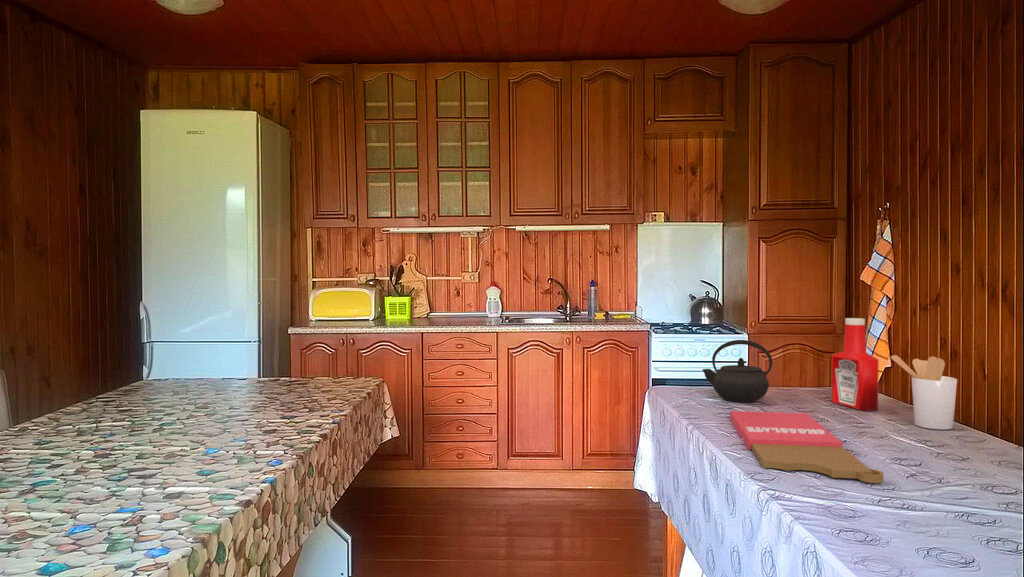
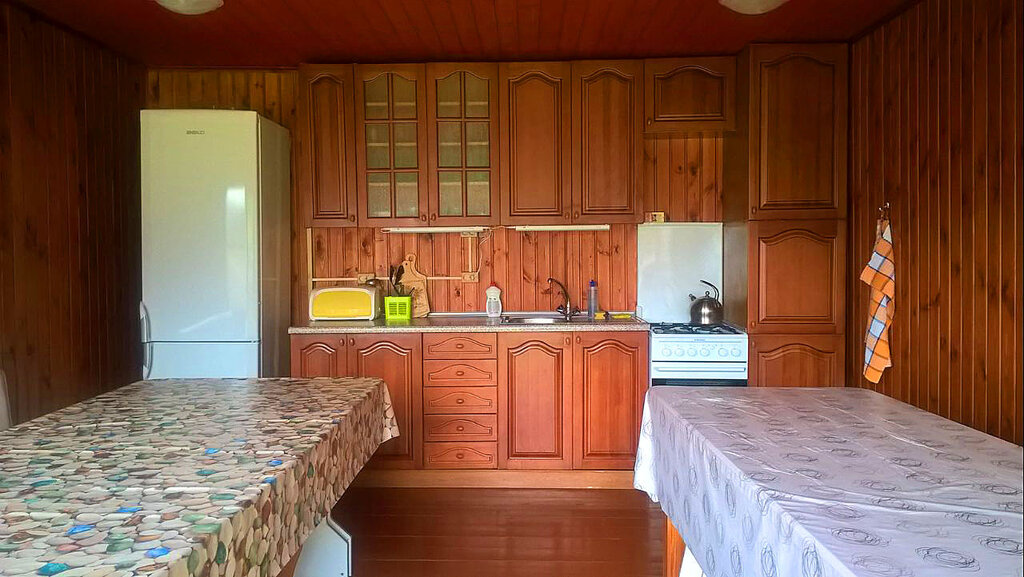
- utensil holder [890,354,958,431]
- kettle [701,339,773,403]
- cutting board [729,410,884,484]
- soap bottle [831,317,880,412]
